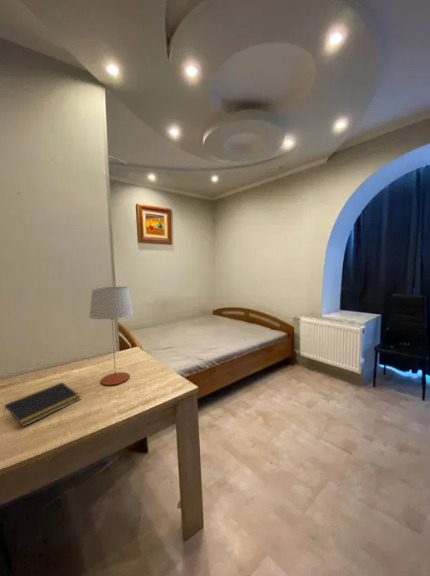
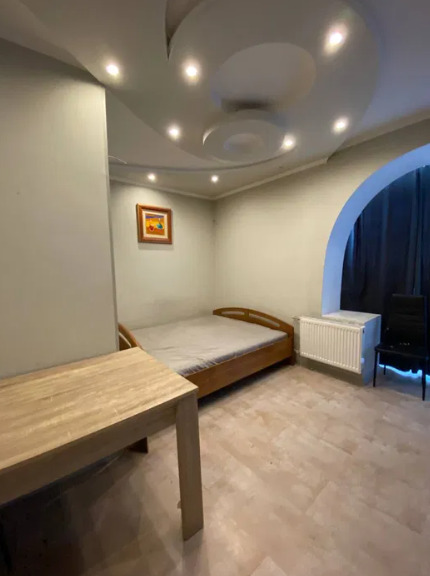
- notepad [3,381,82,428]
- table lamp [88,286,135,386]
